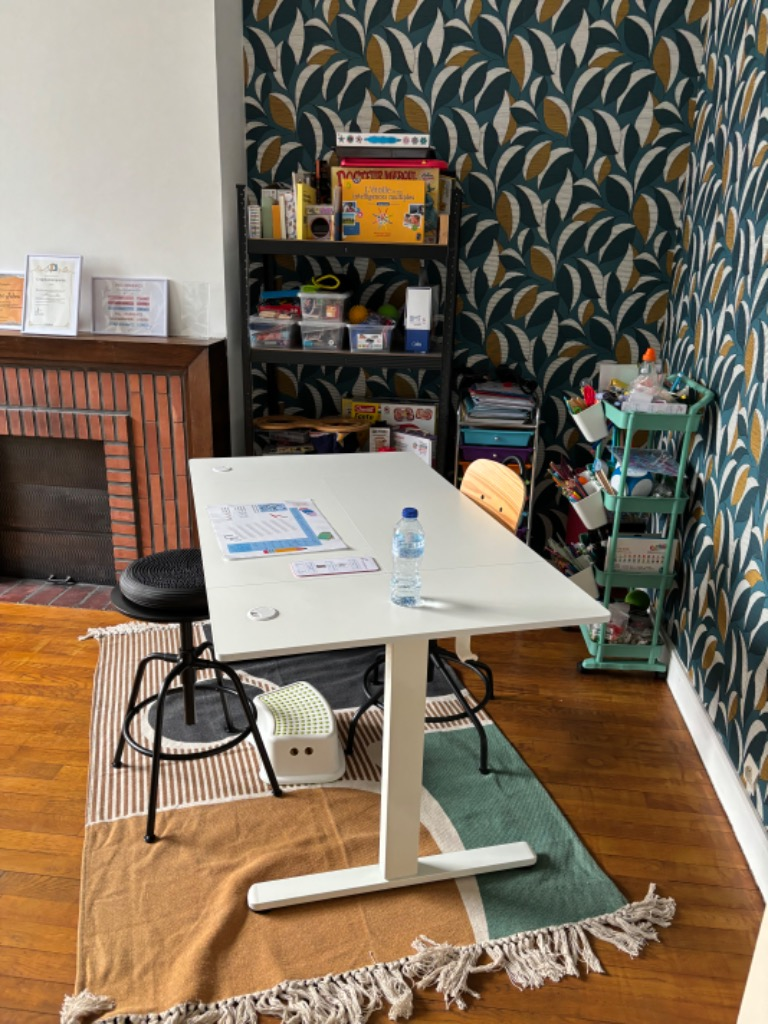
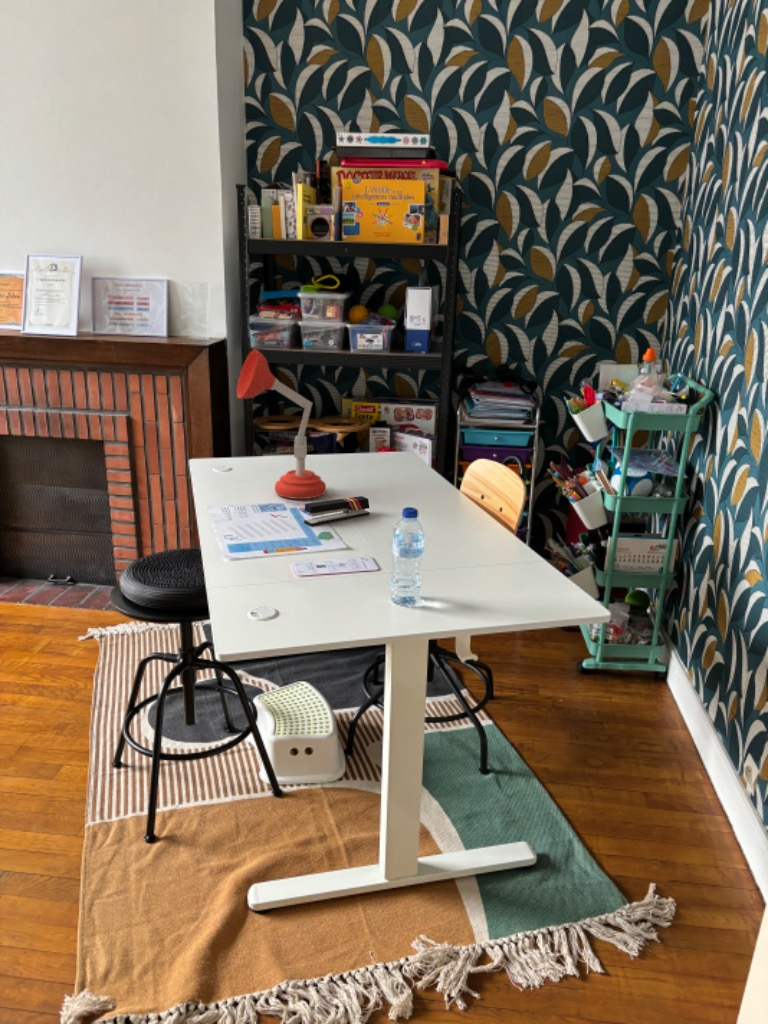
+ desk lamp [236,348,327,500]
+ stapler [303,495,371,527]
